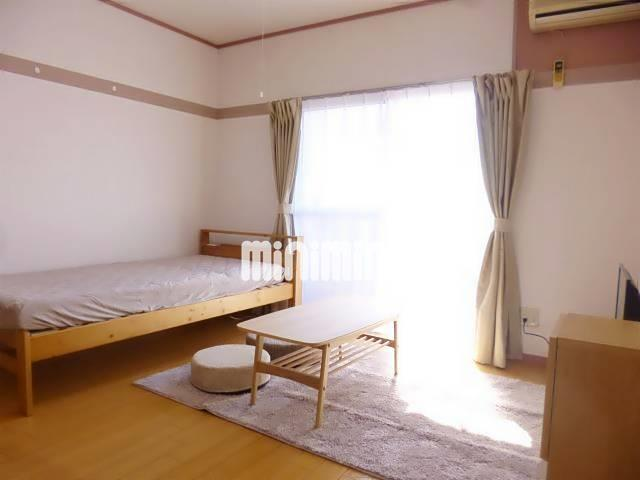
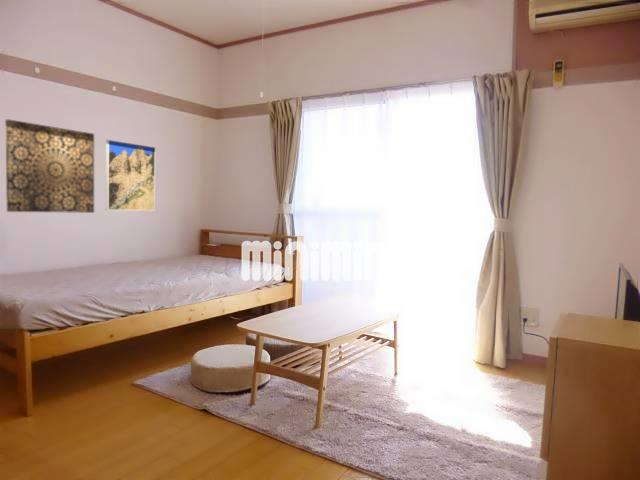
+ wall art [4,118,95,214]
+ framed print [105,139,156,212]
